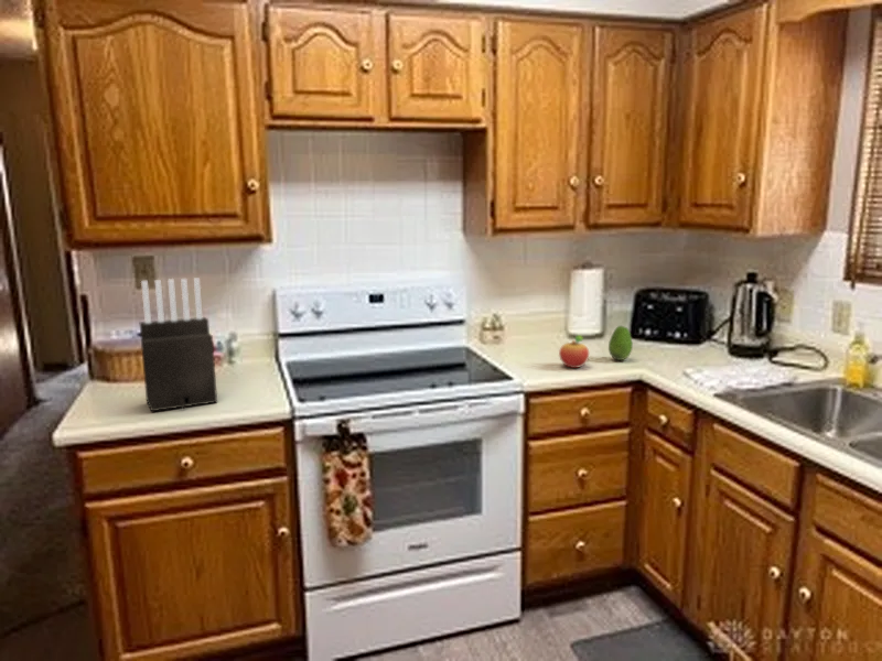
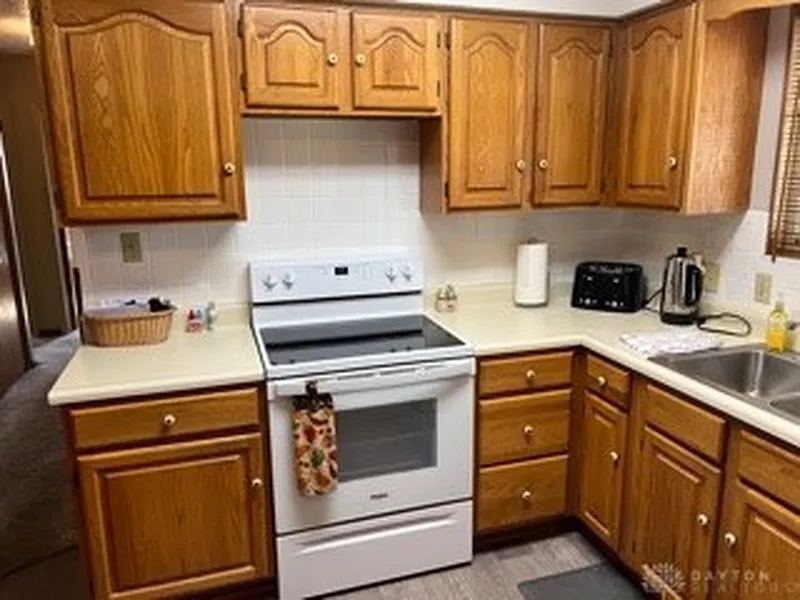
- fruit [558,334,590,369]
- fruit [607,325,634,361]
- knife block [139,277,218,413]
